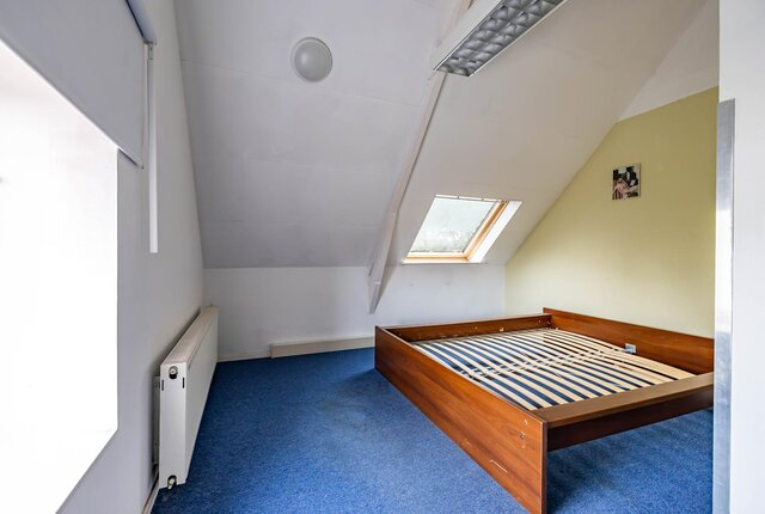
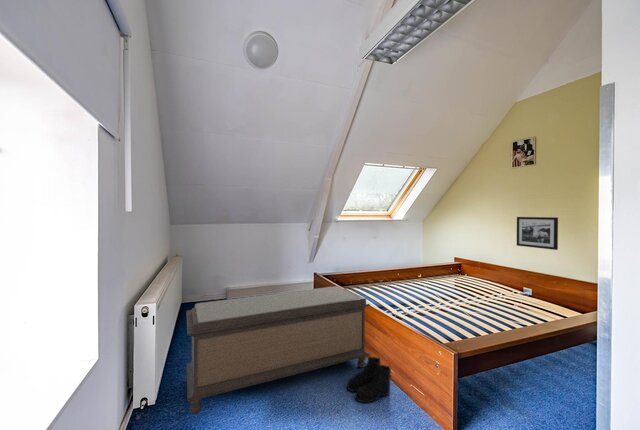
+ picture frame [516,216,559,251]
+ boots [346,355,393,404]
+ bench [186,285,371,415]
